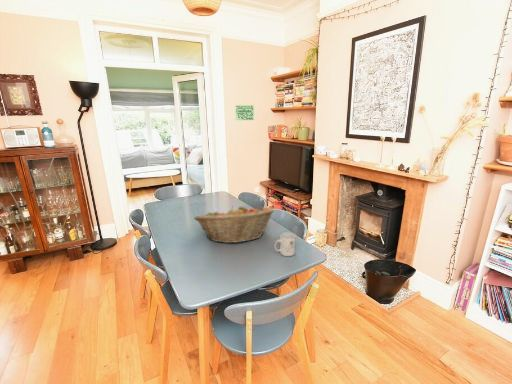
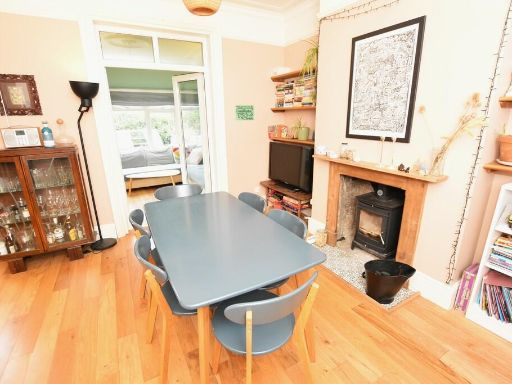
- mug [274,232,296,257]
- fruit basket [193,205,275,244]
